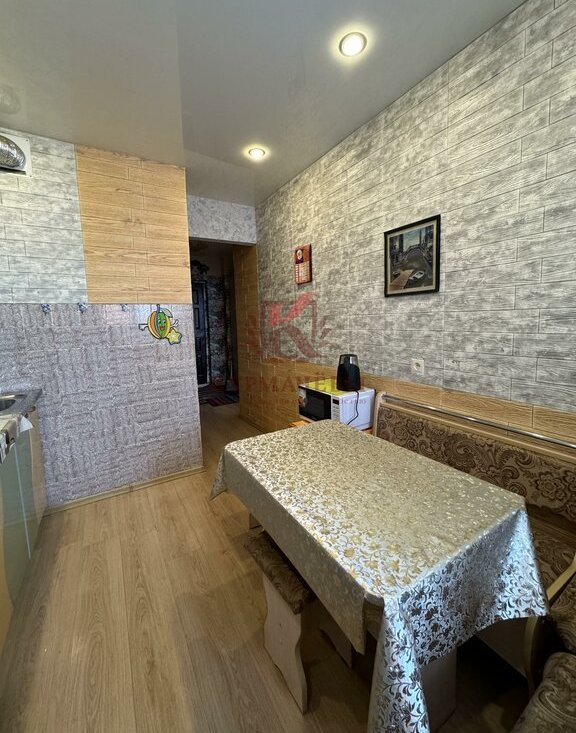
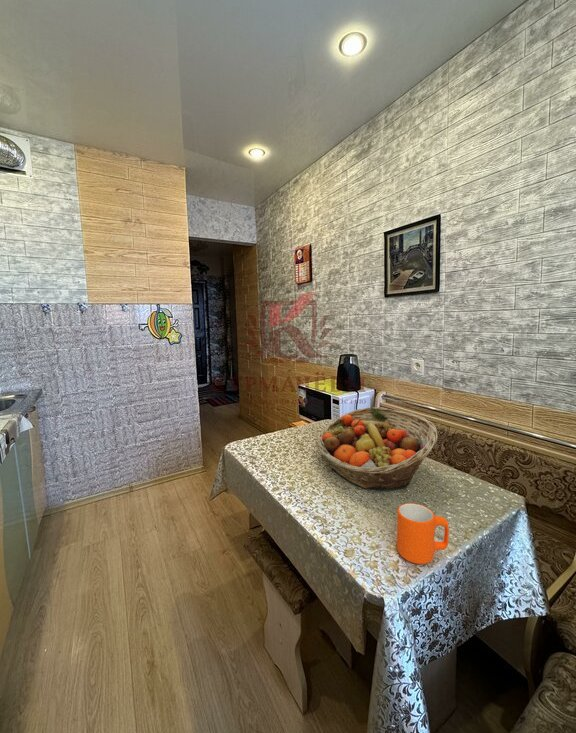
+ mug [396,502,450,565]
+ fruit basket [316,406,439,491]
